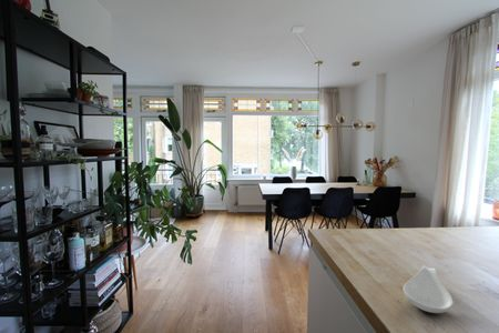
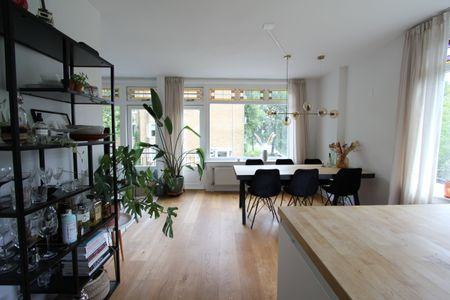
- spoon rest [403,265,455,314]
